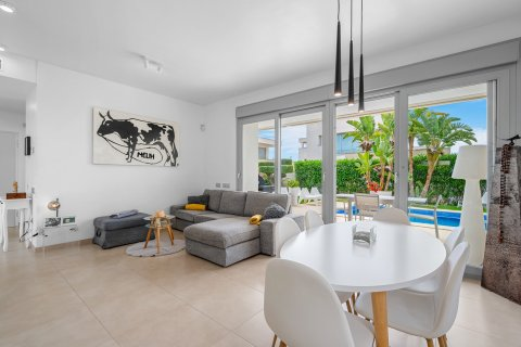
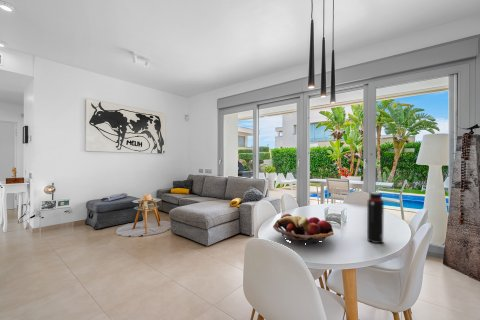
+ water bottle [366,191,385,244]
+ fruit basket [272,213,335,245]
